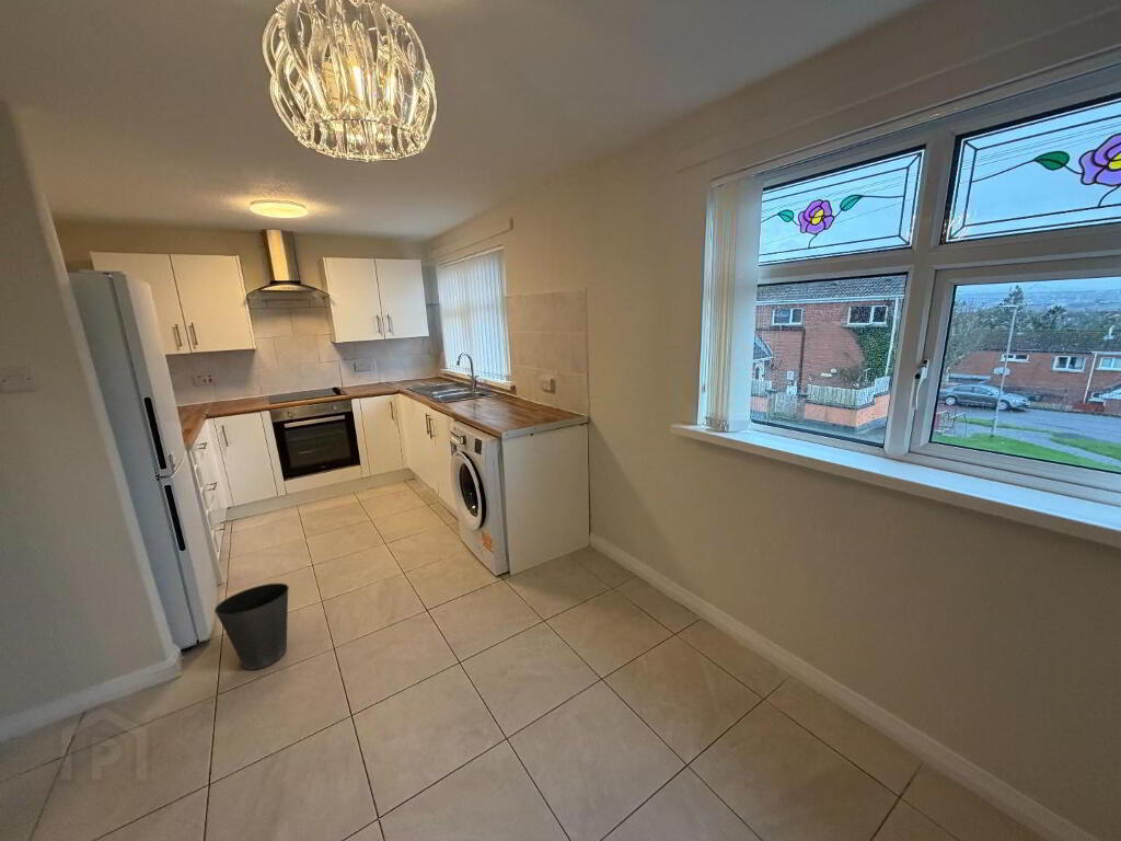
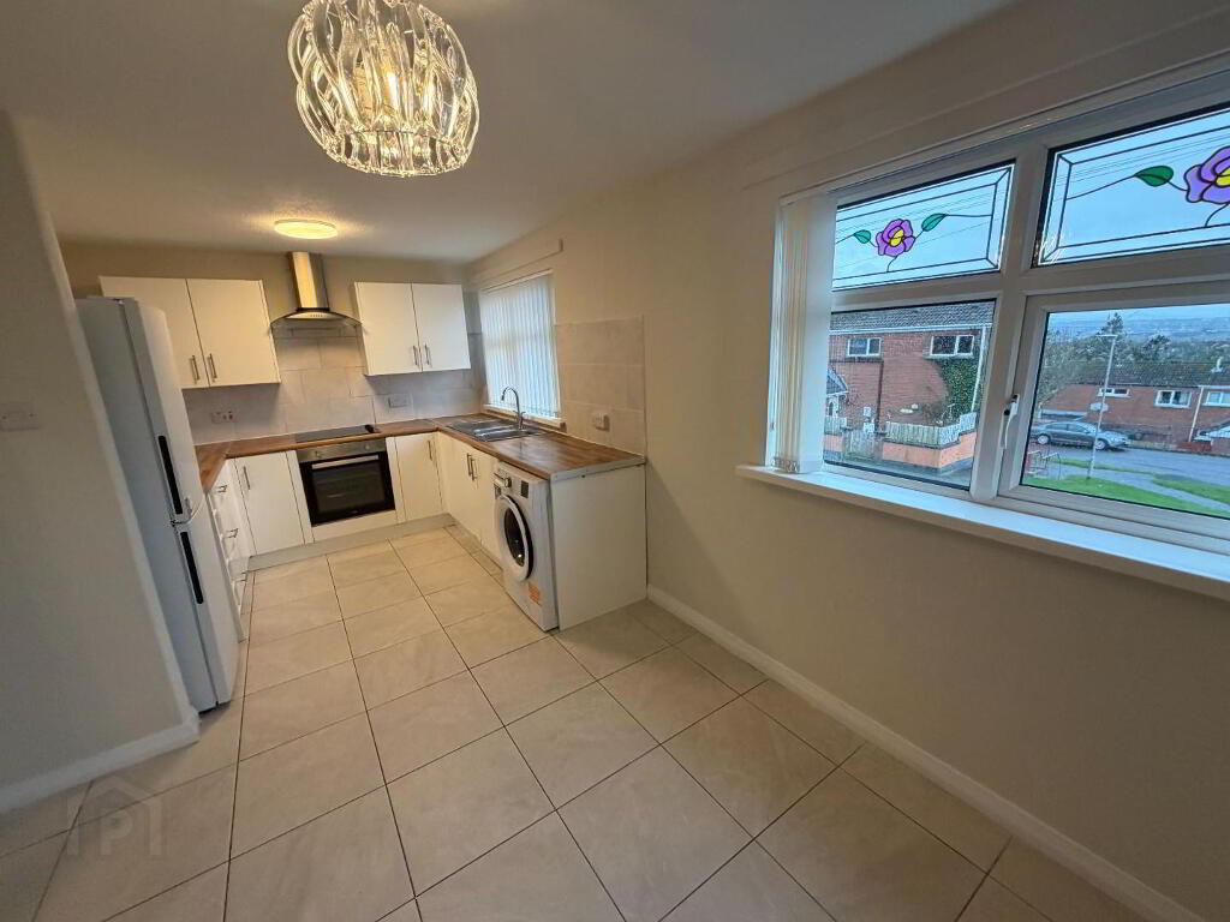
- waste basket [213,583,290,671]
